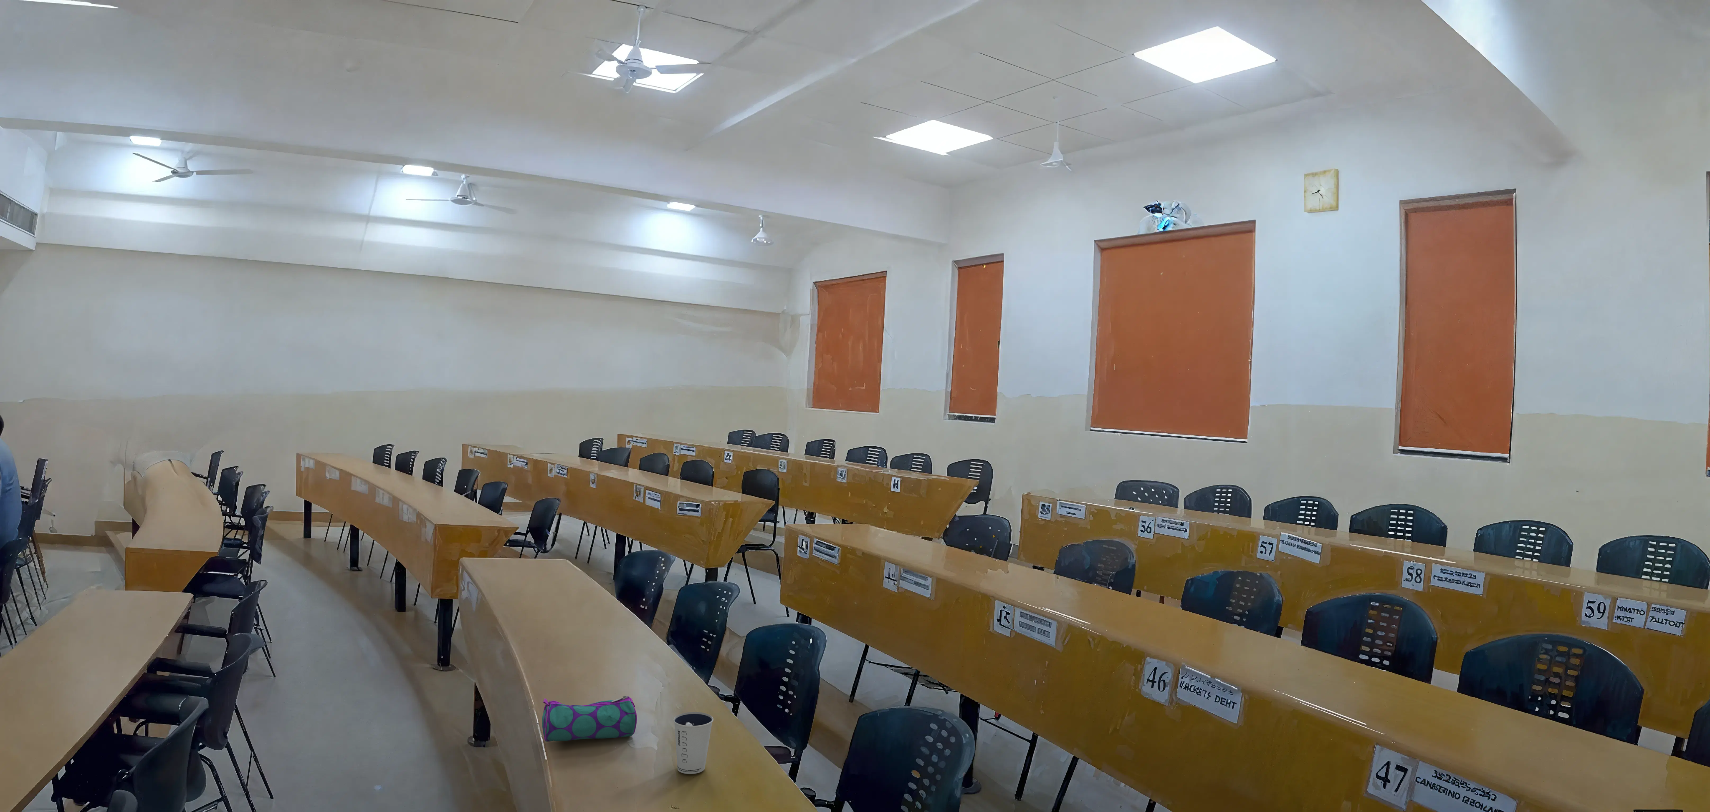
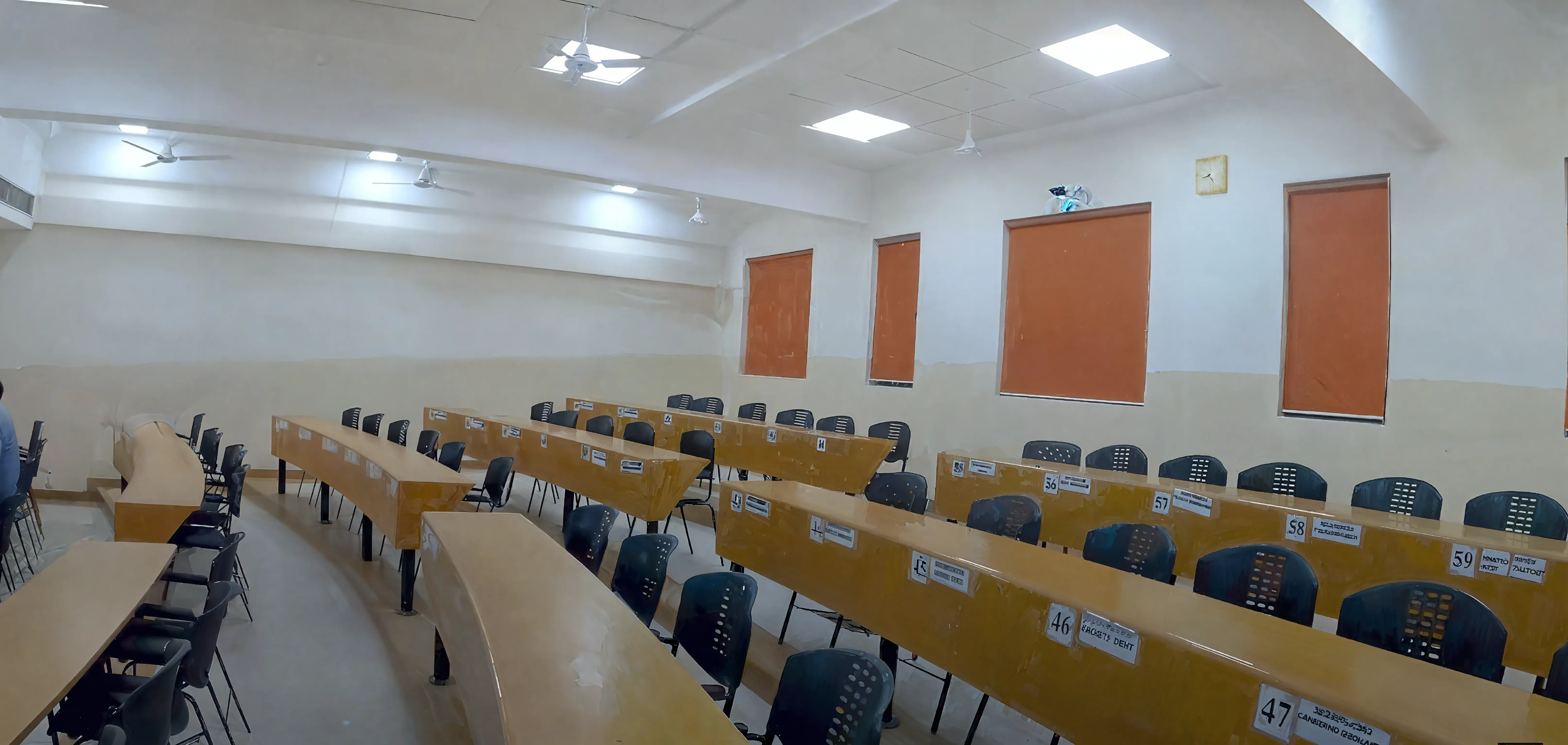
- dixie cup [673,712,714,775]
- pencil case [542,695,638,742]
